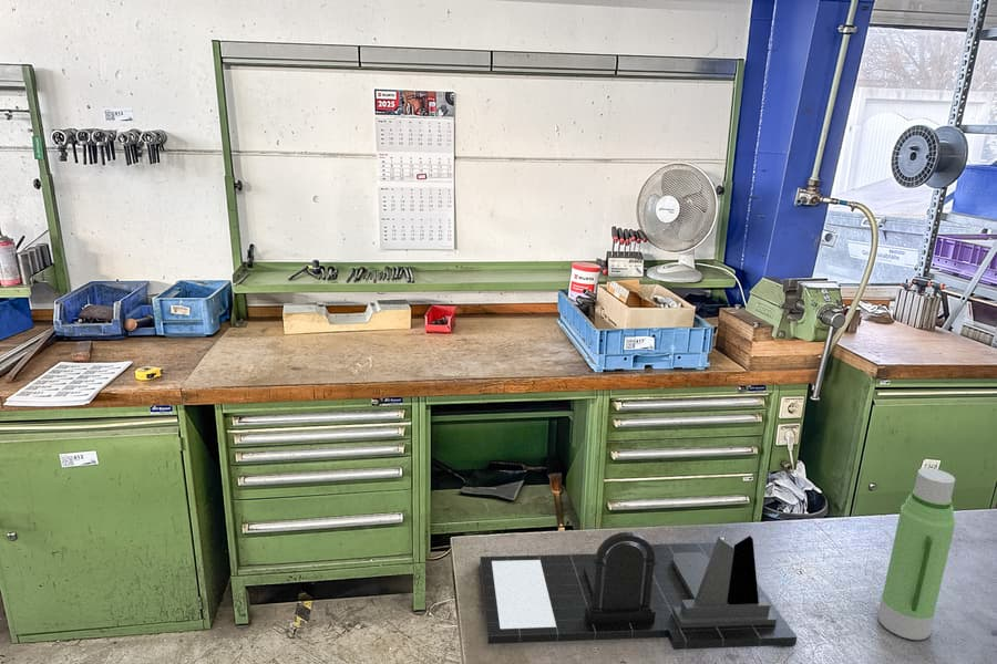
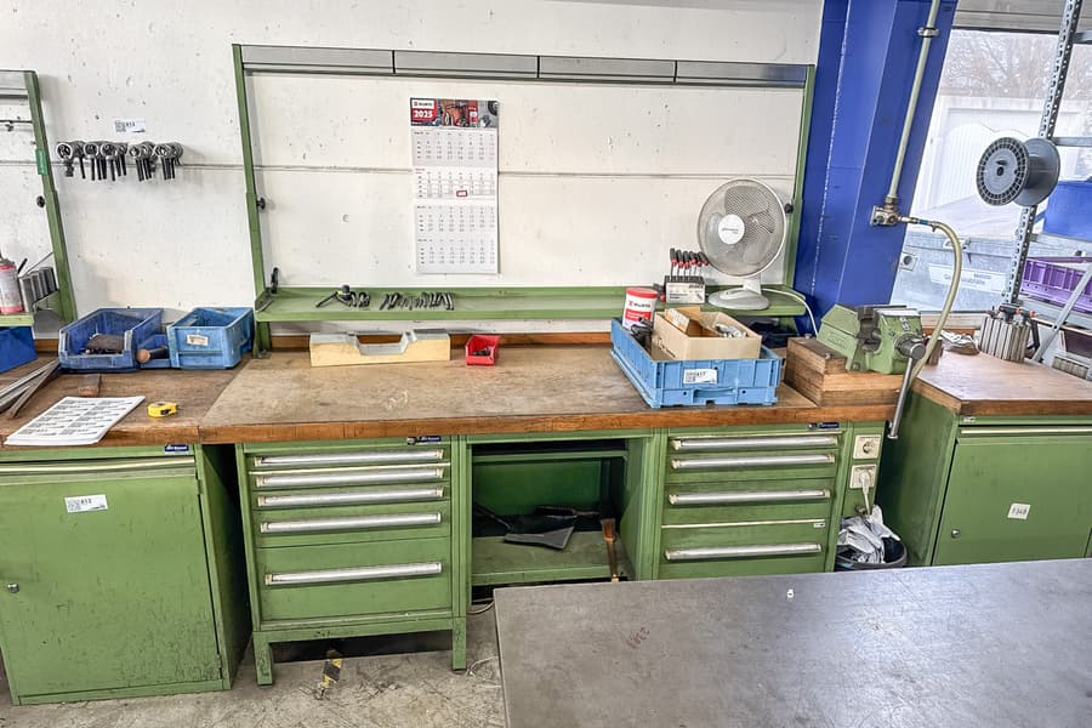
- water bottle [876,467,956,641]
- desk organizer [479,531,798,651]
